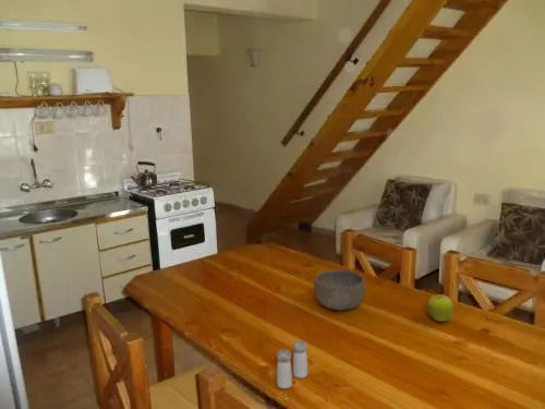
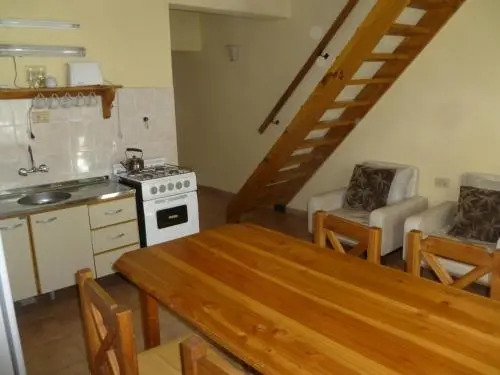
- salt and pepper shaker [276,339,308,389]
- fruit [426,293,455,323]
- bowl [313,268,366,312]
